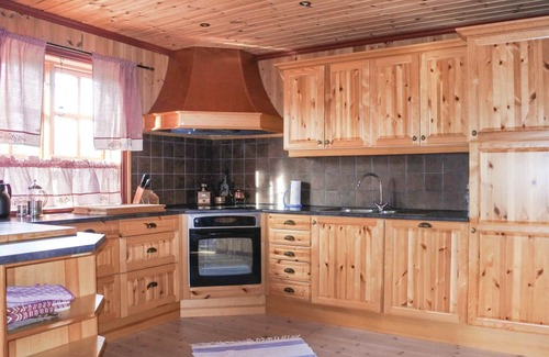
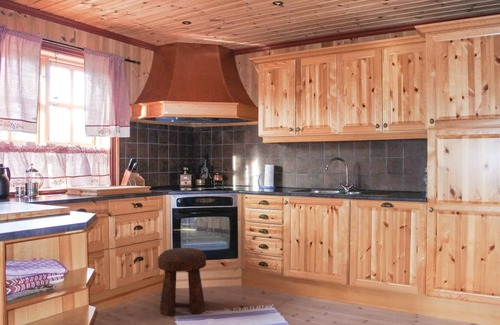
+ stool [157,247,207,317]
